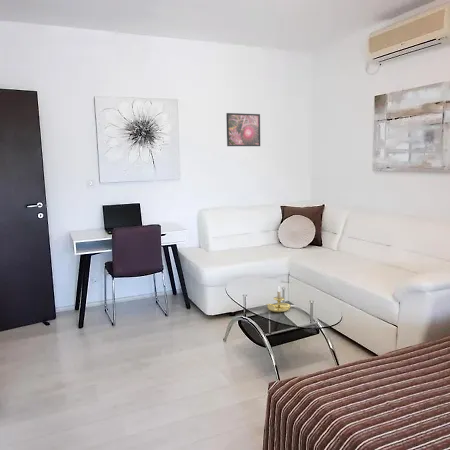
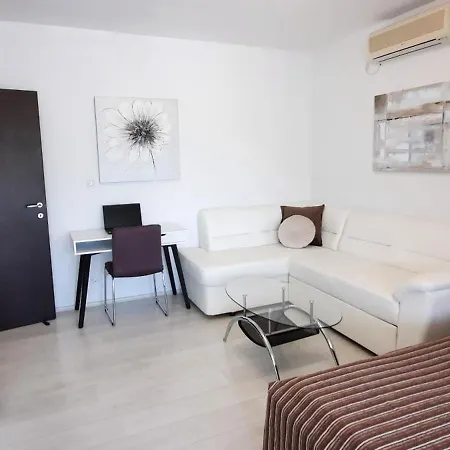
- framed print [225,112,261,147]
- candle holder [265,287,291,313]
